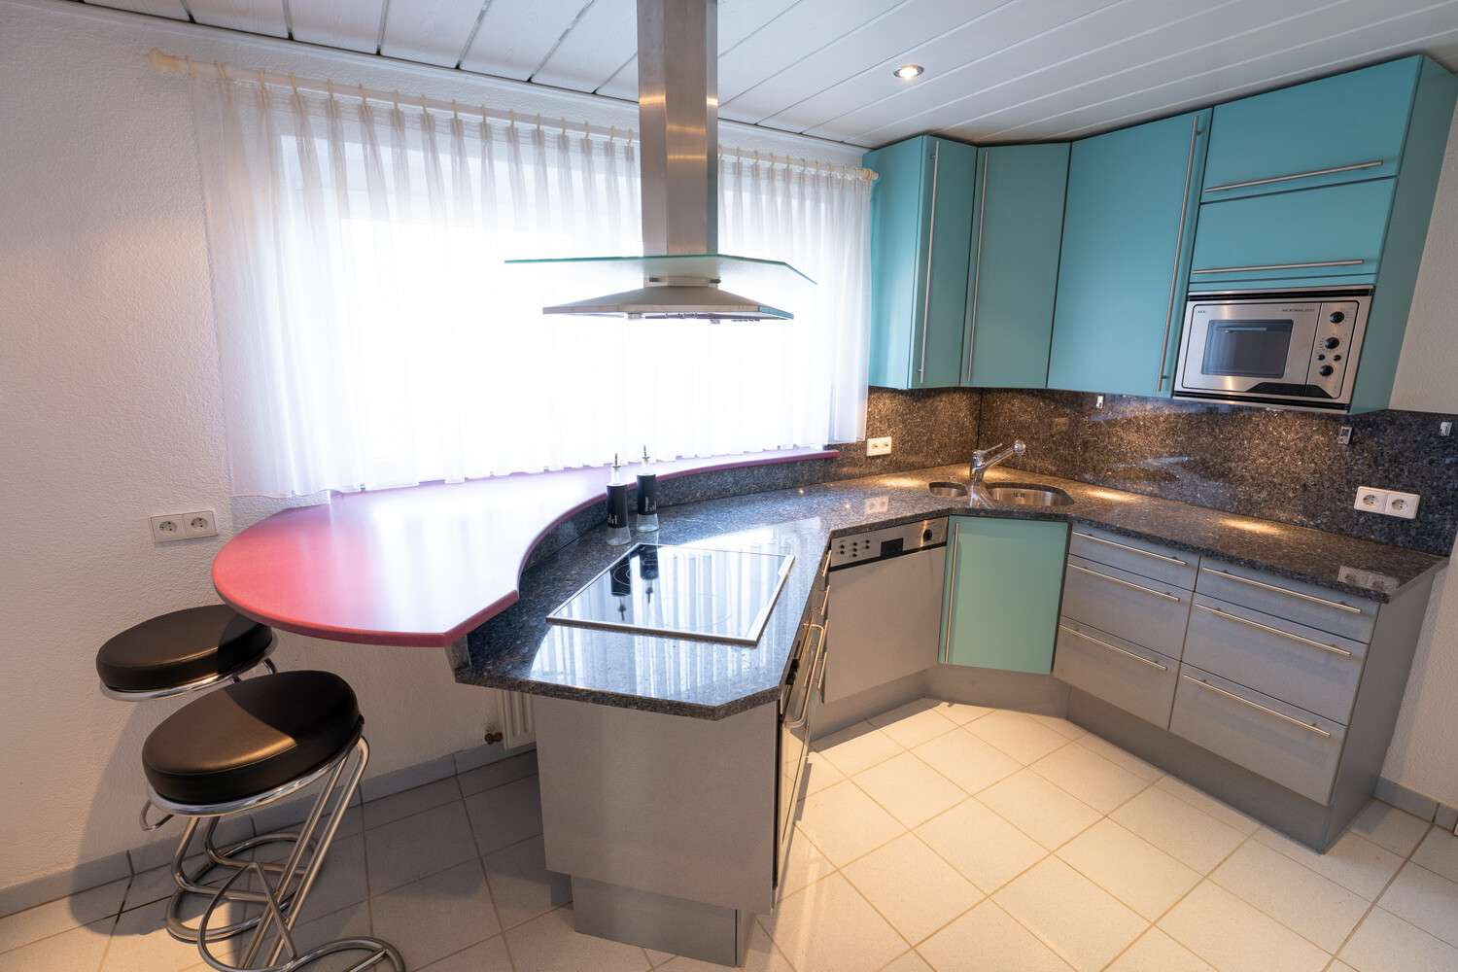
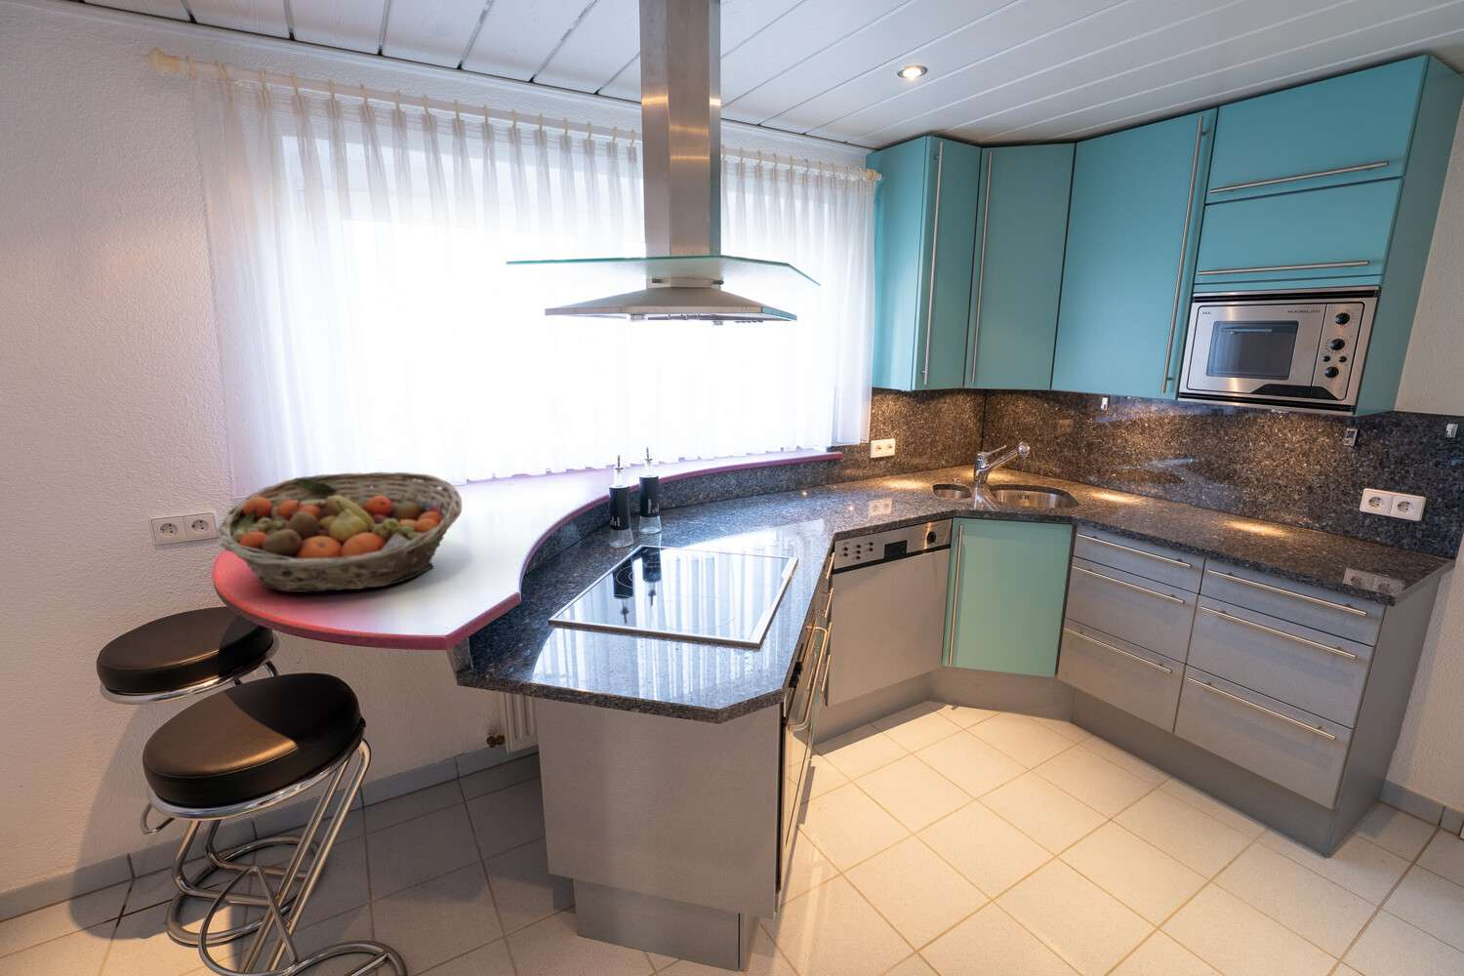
+ fruit basket [216,472,463,594]
